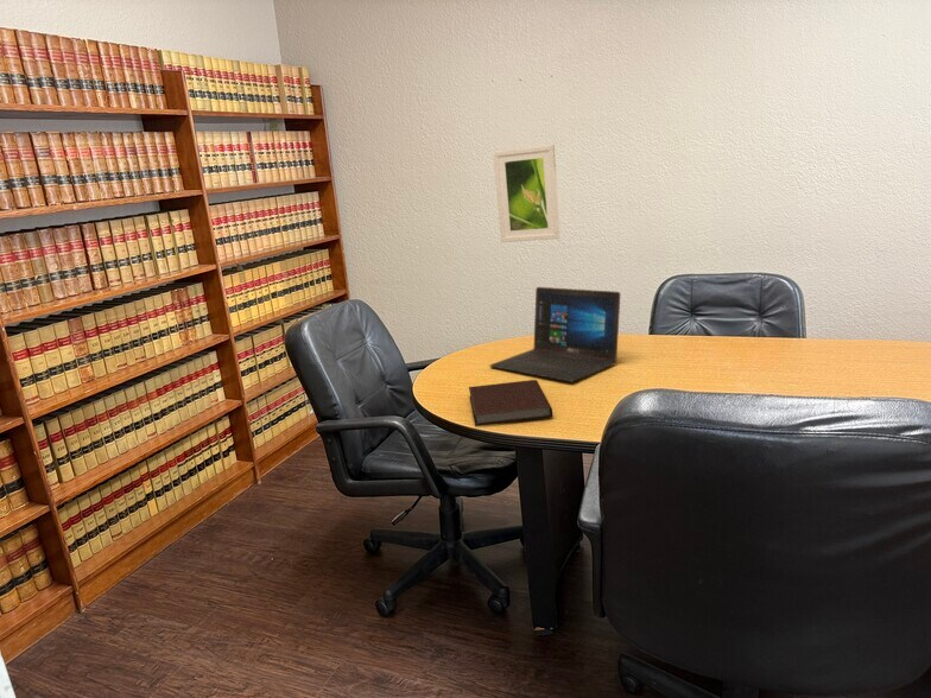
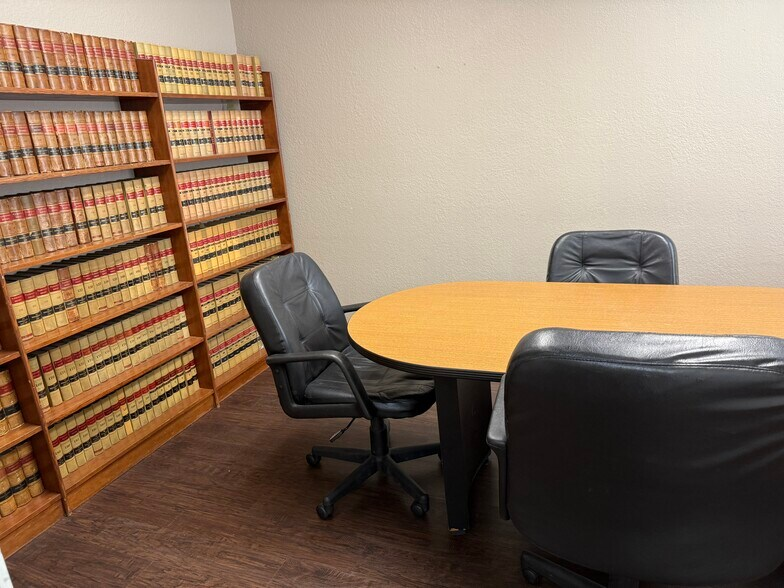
- laptop [489,286,621,382]
- notebook [468,379,553,427]
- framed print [492,144,562,243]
